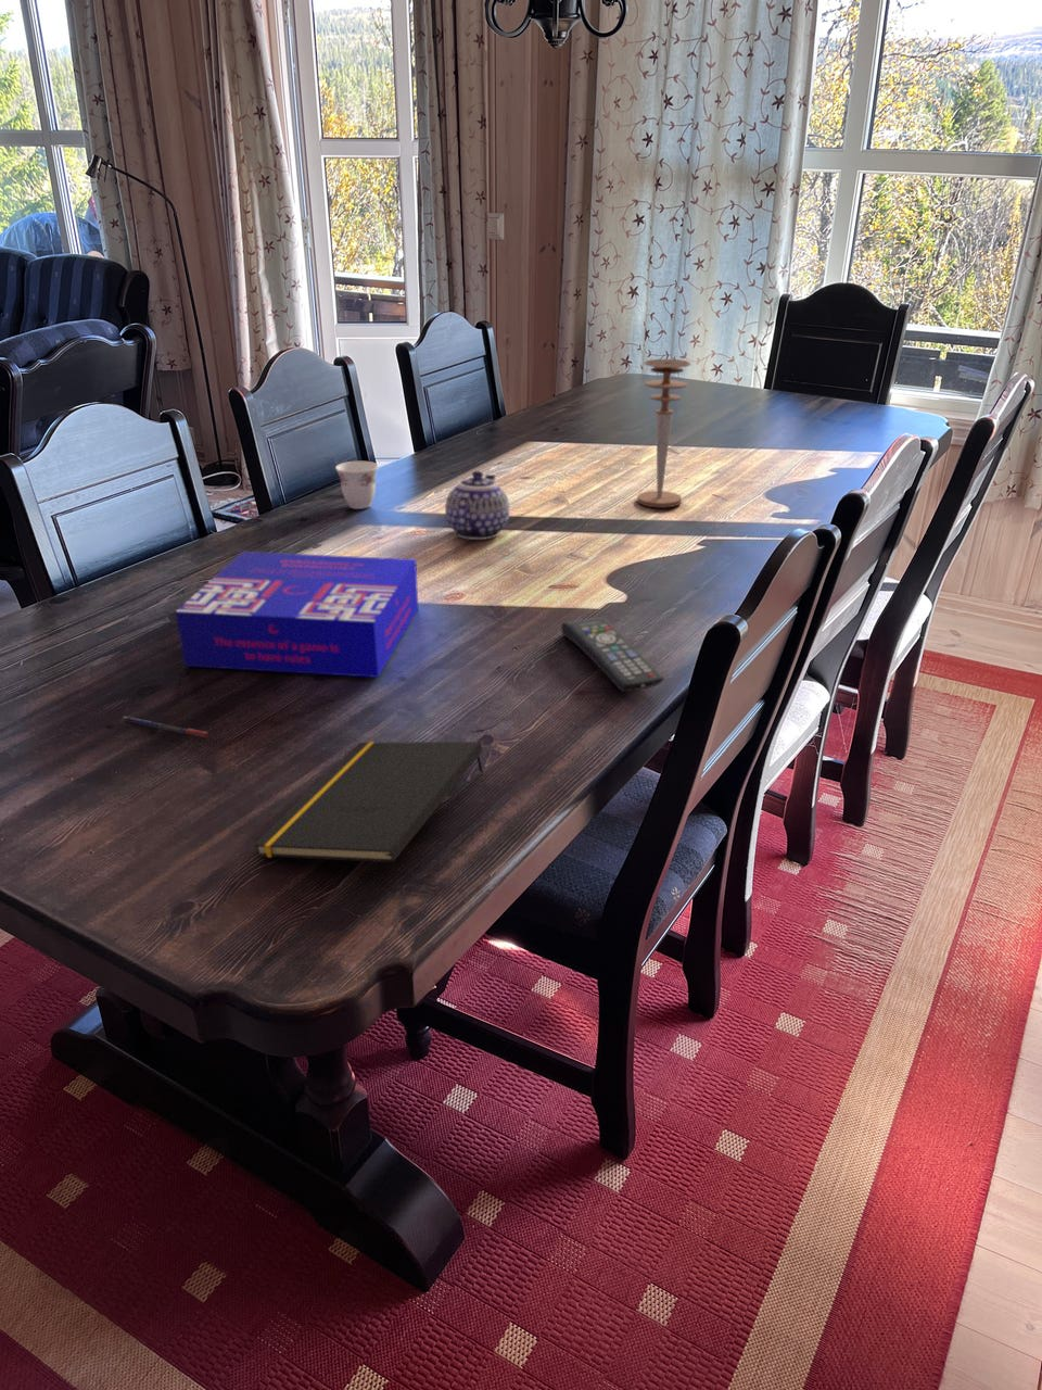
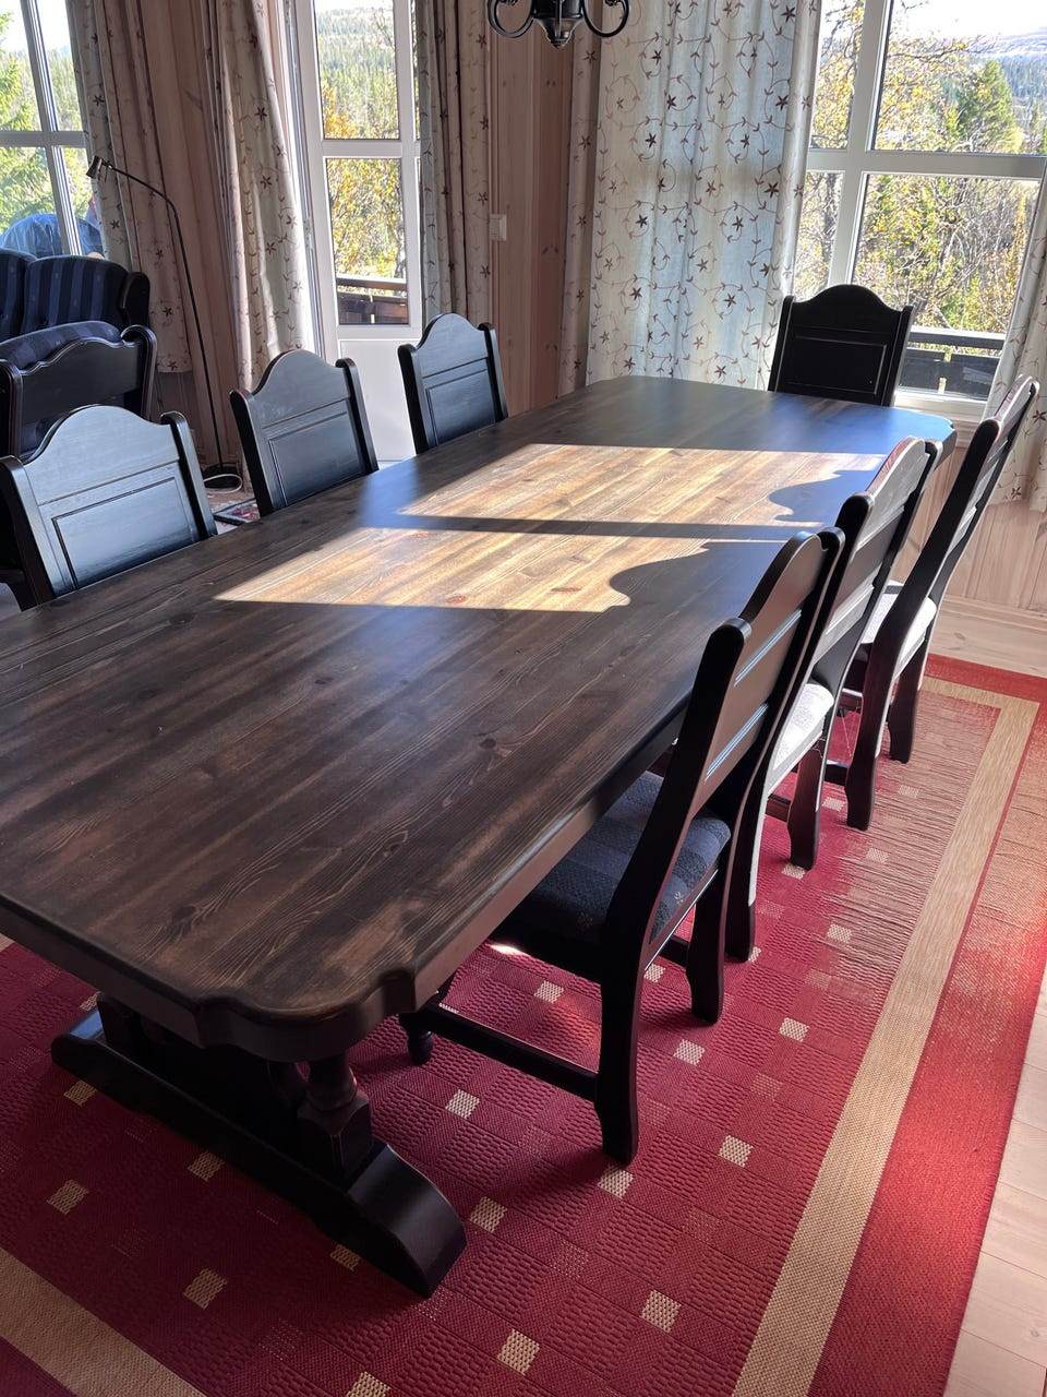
- teacup [334,461,380,510]
- candlestick [636,358,692,508]
- notepad [253,741,484,864]
- remote control [560,616,665,693]
- teapot [444,471,510,541]
- board game [175,551,419,679]
- pen [121,716,210,739]
